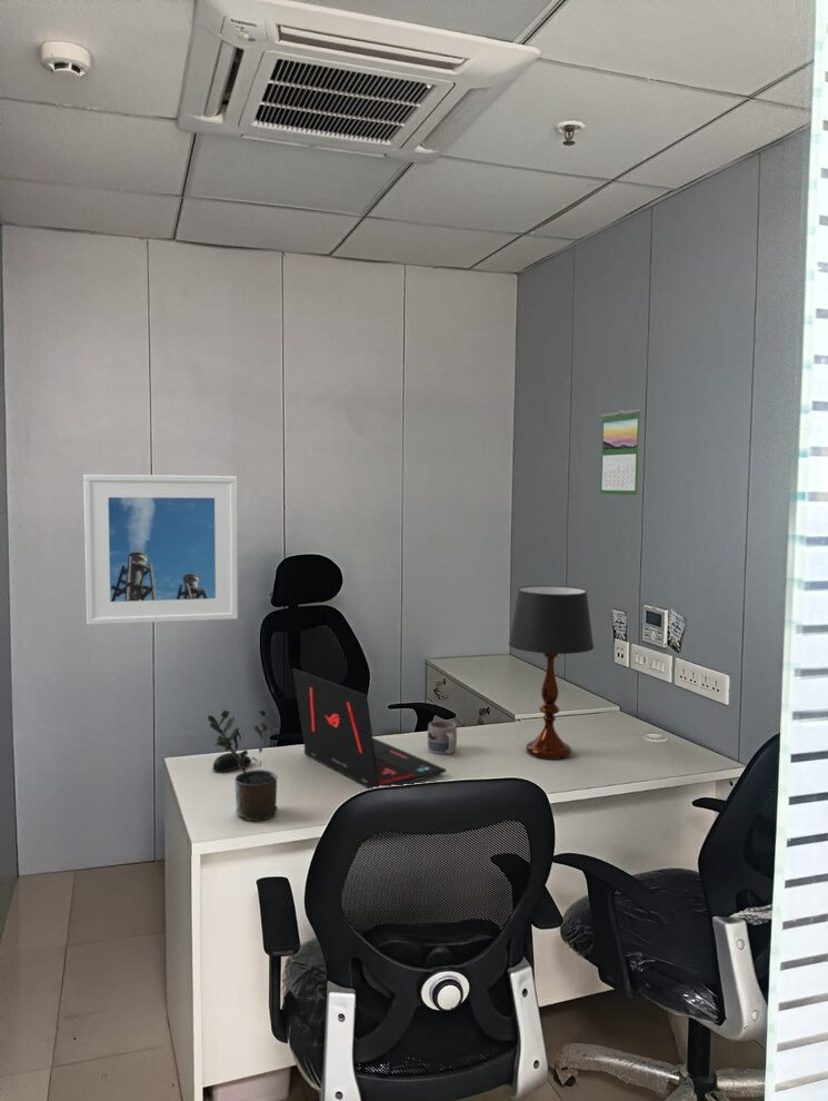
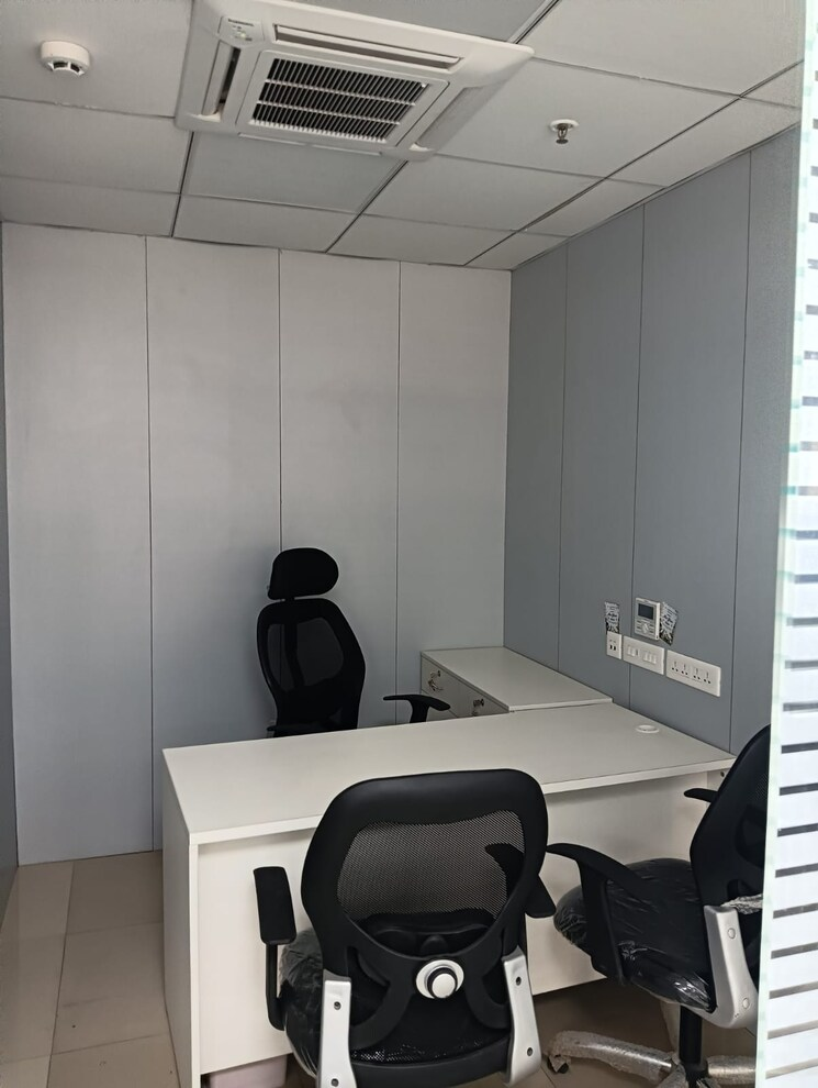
- calendar [599,408,642,496]
- laptop [291,667,448,790]
- mug [427,720,458,755]
- potted plant [207,708,279,822]
- table lamp [508,585,595,761]
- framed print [82,474,239,626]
- computer mouse [211,752,252,773]
